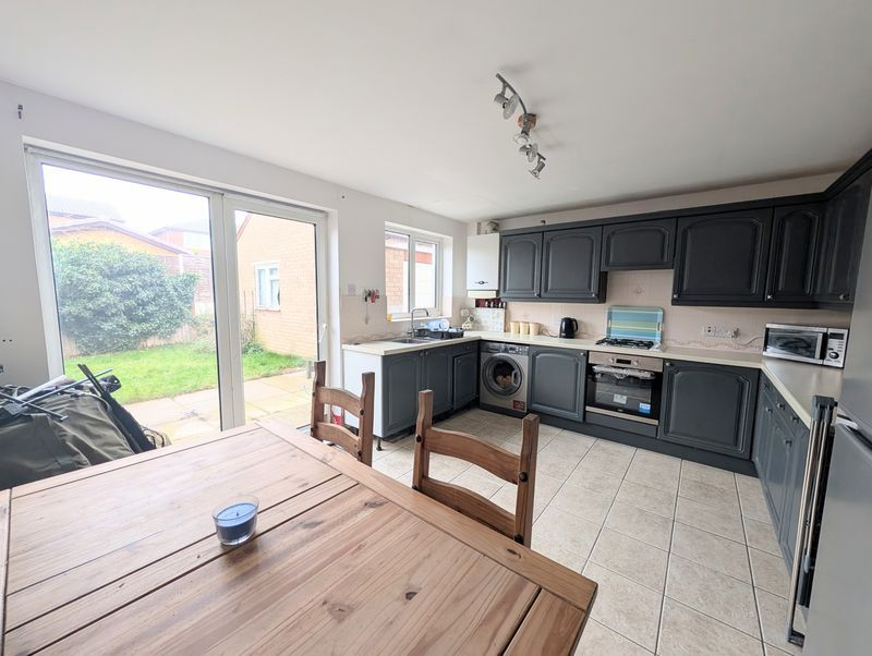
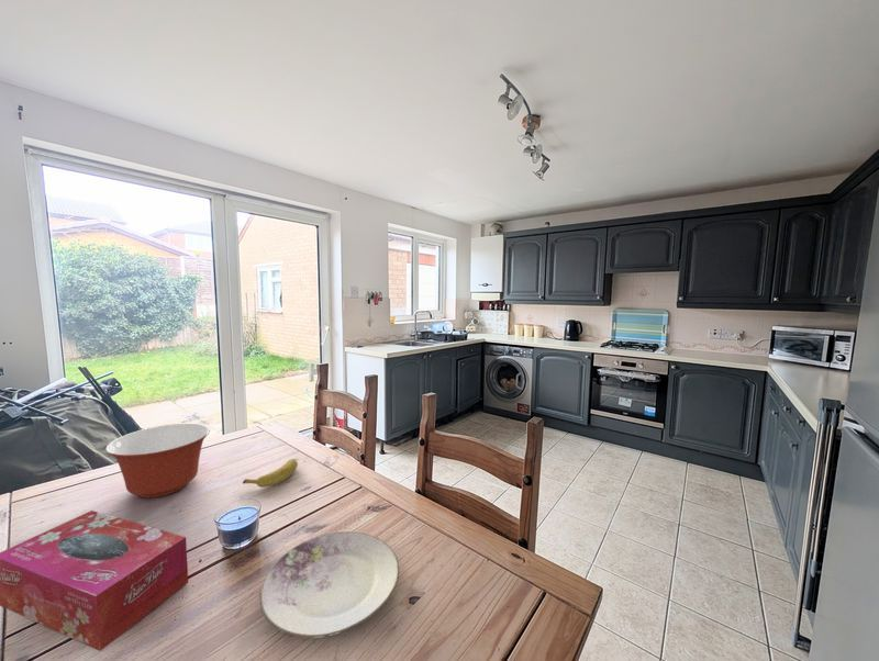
+ banana [242,458,299,489]
+ mixing bowl [104,423,211,498]
+ tissue box [0,509,189,652]
+ plate [259,530,400,639]
